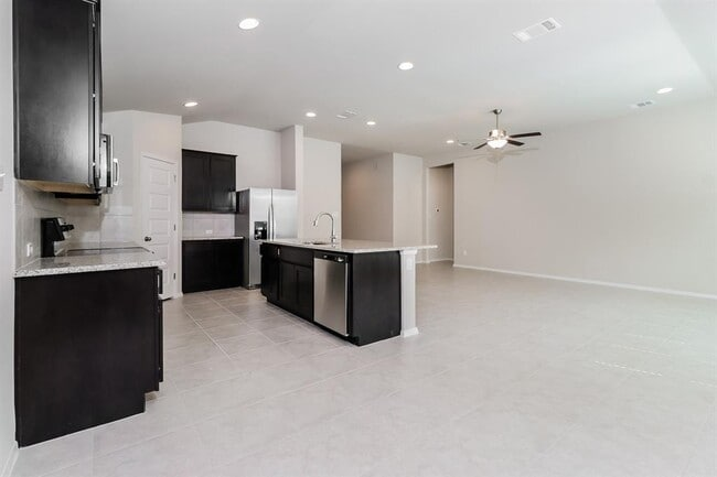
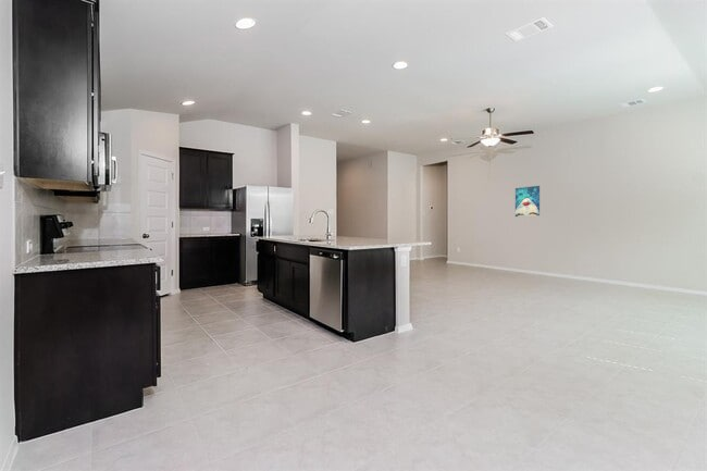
+ wall art [514,185,541,218]
